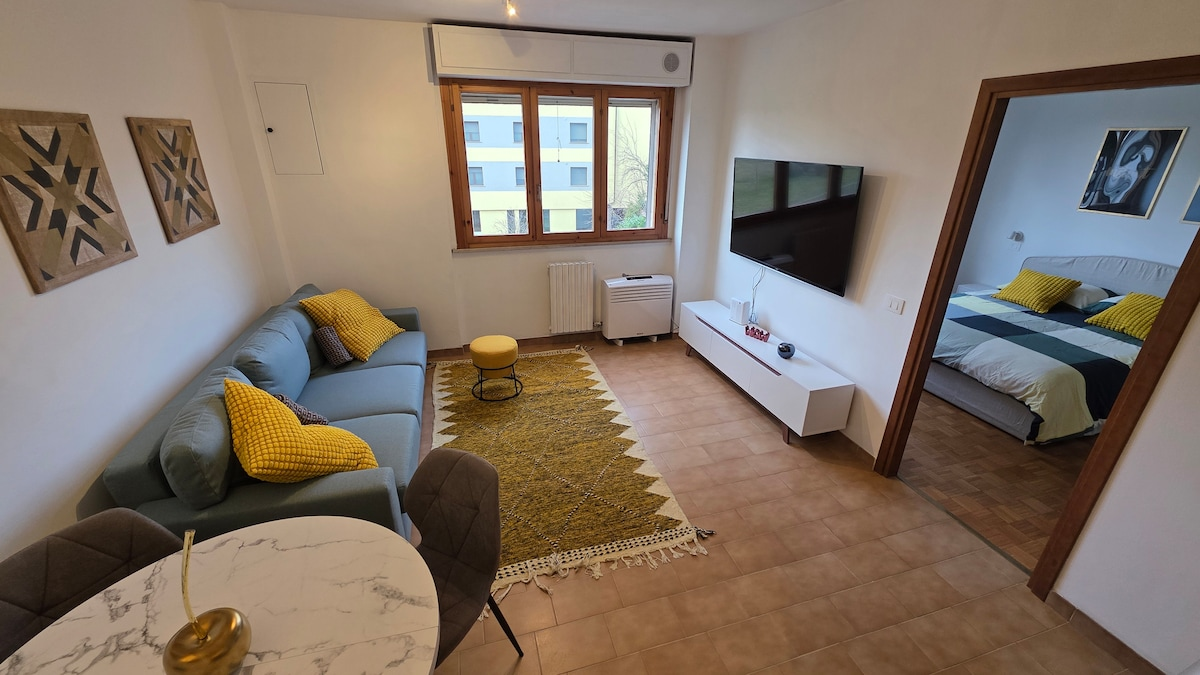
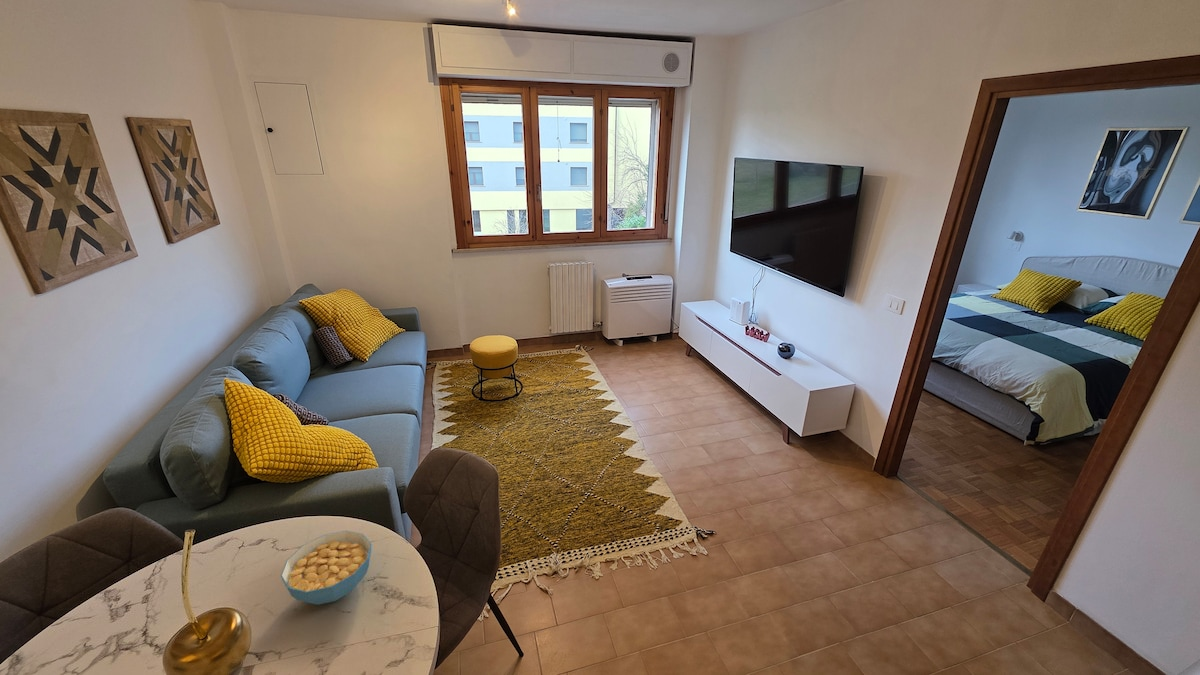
+ cereal bowl [280,530,372,606]
